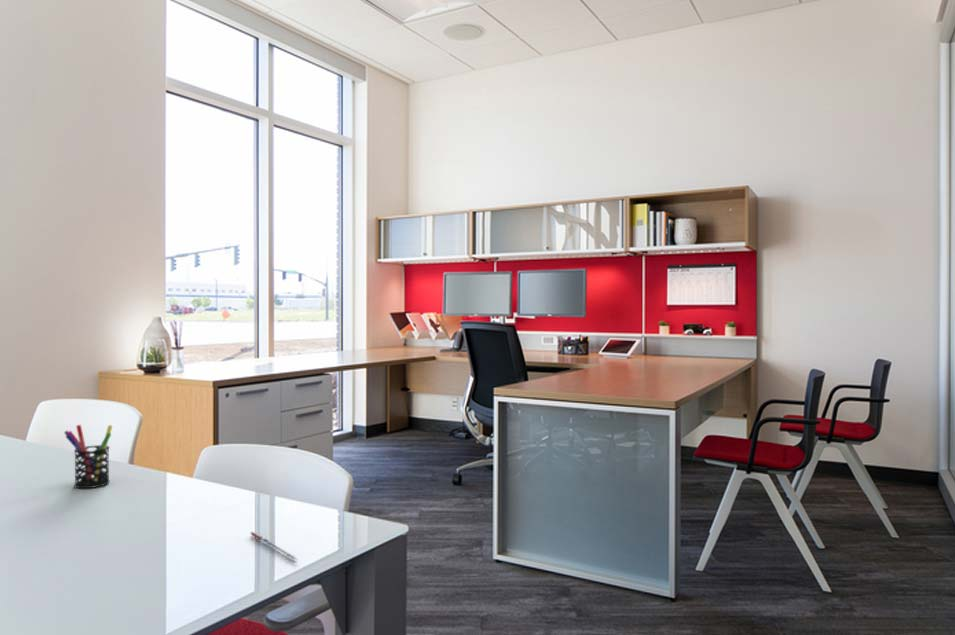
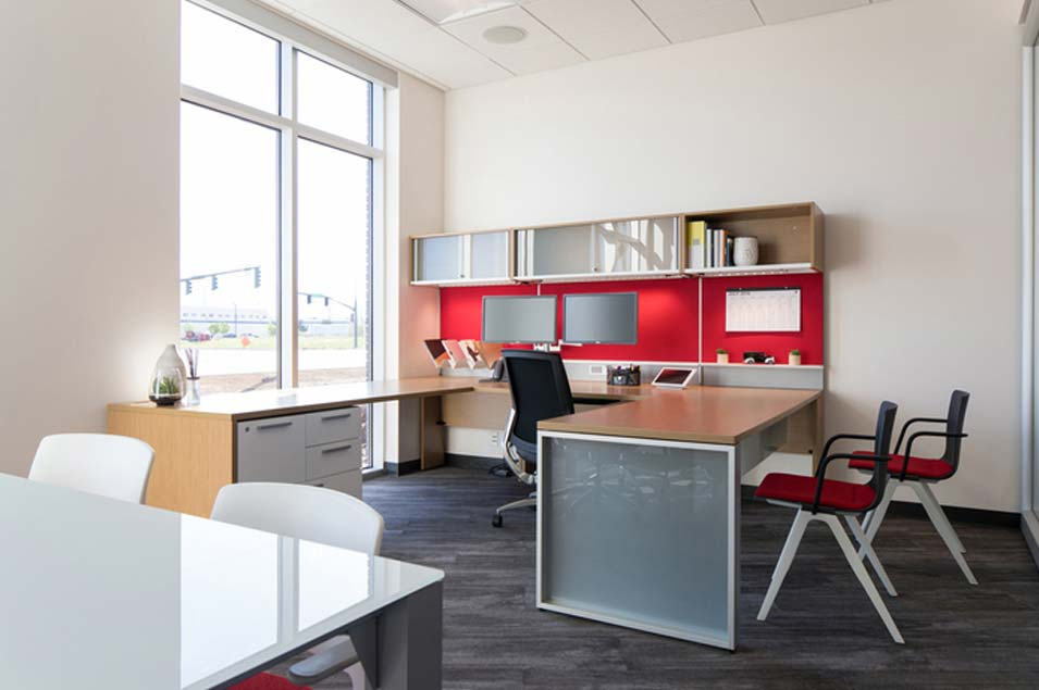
- pen holder [63,424,113,489]
- pen [250,531,298,560]
